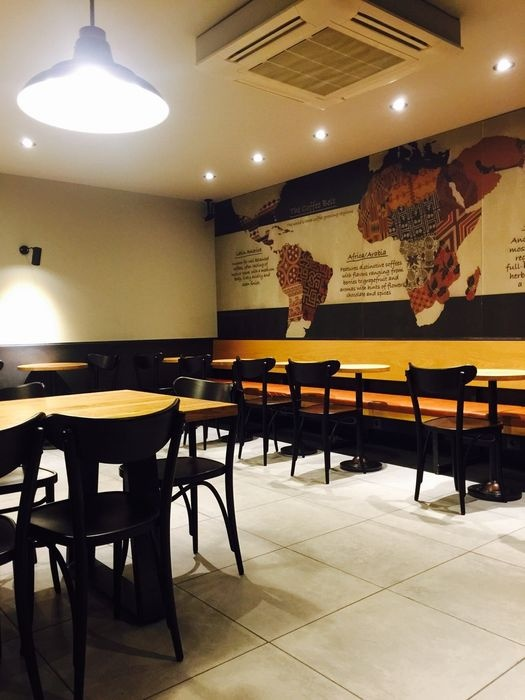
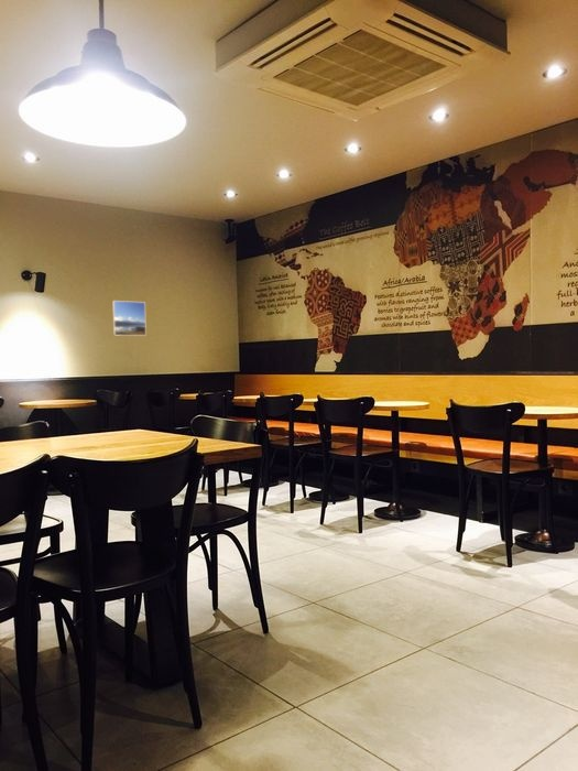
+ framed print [111,300,148,337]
